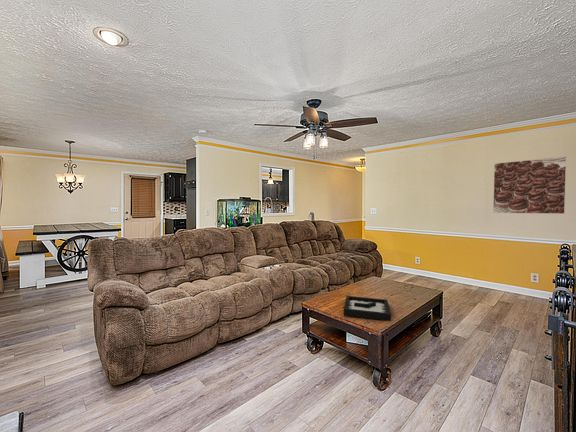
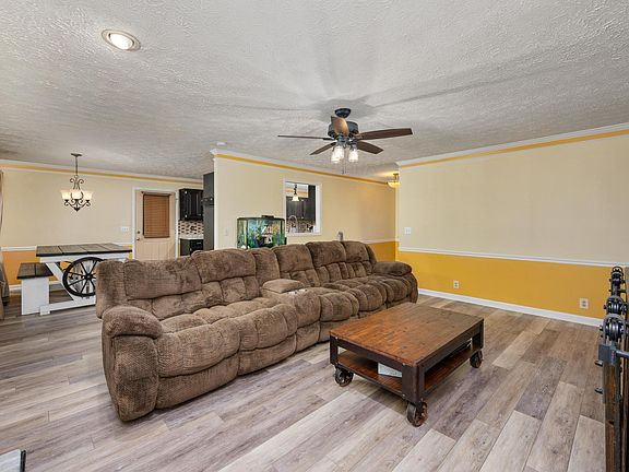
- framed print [492,156,567,215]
- decorative tray [343,295,392,322]
